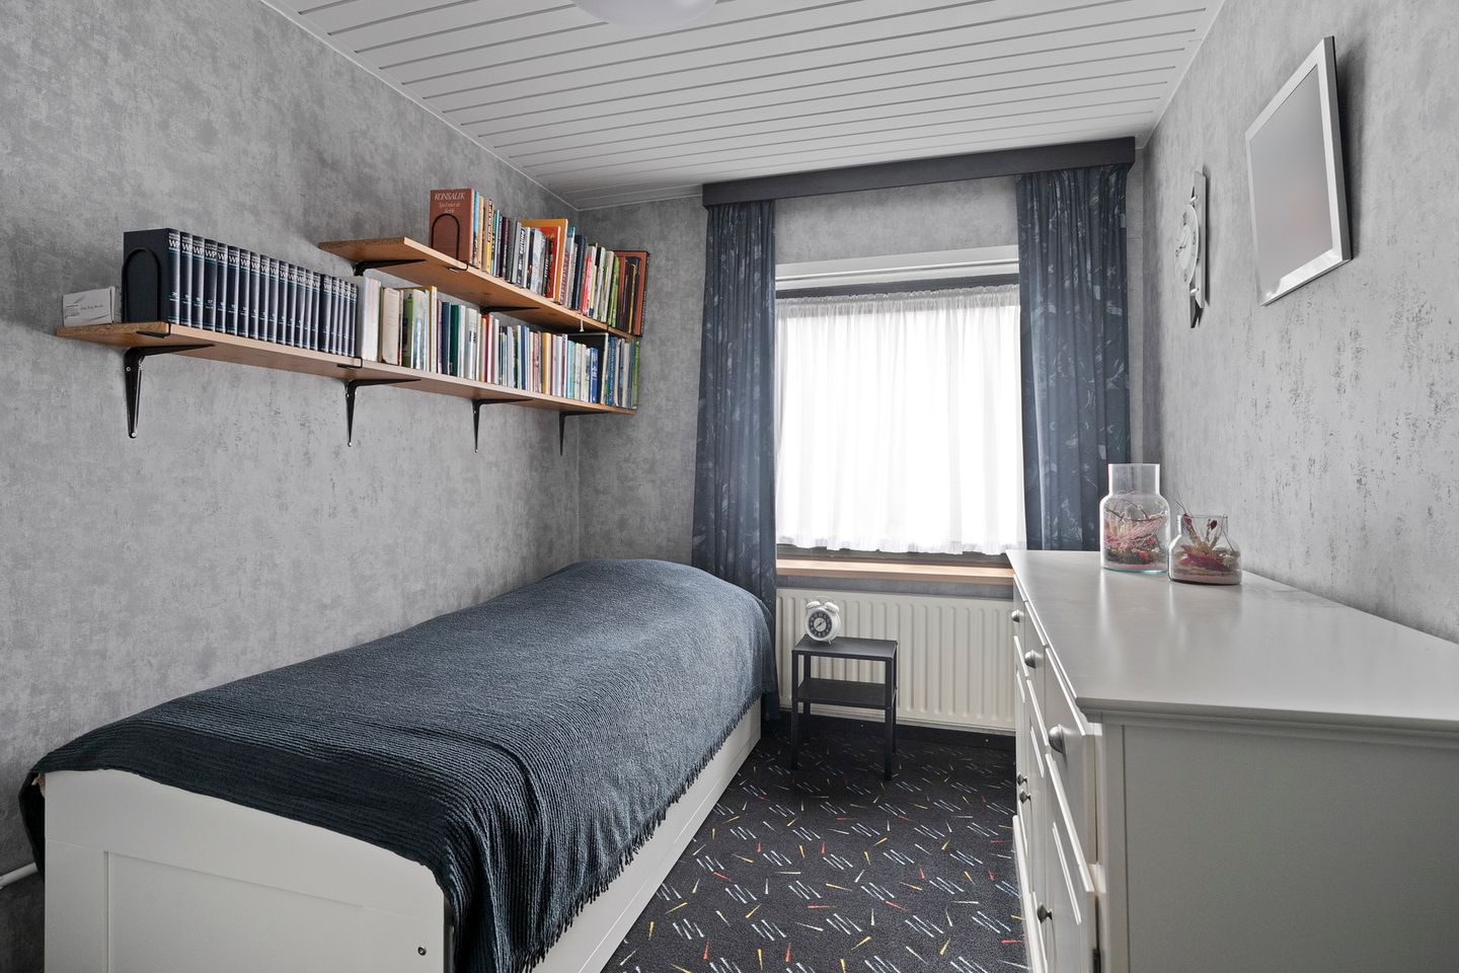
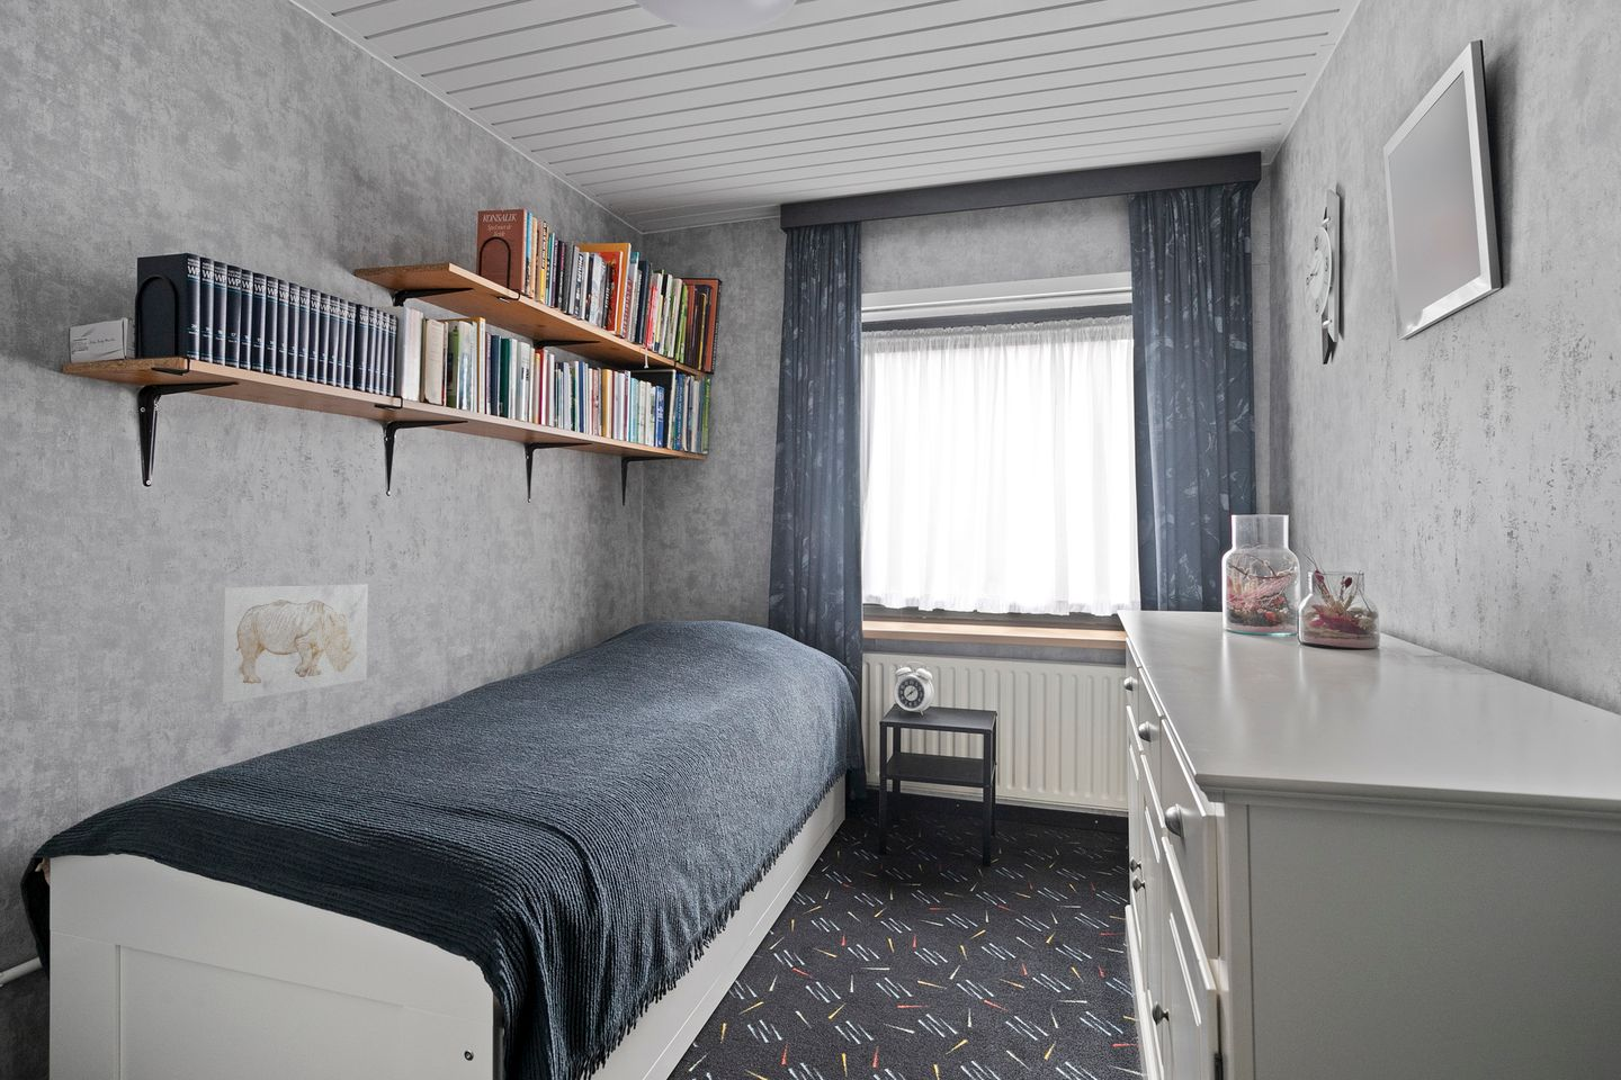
+ wall art [210,582,369,704]
